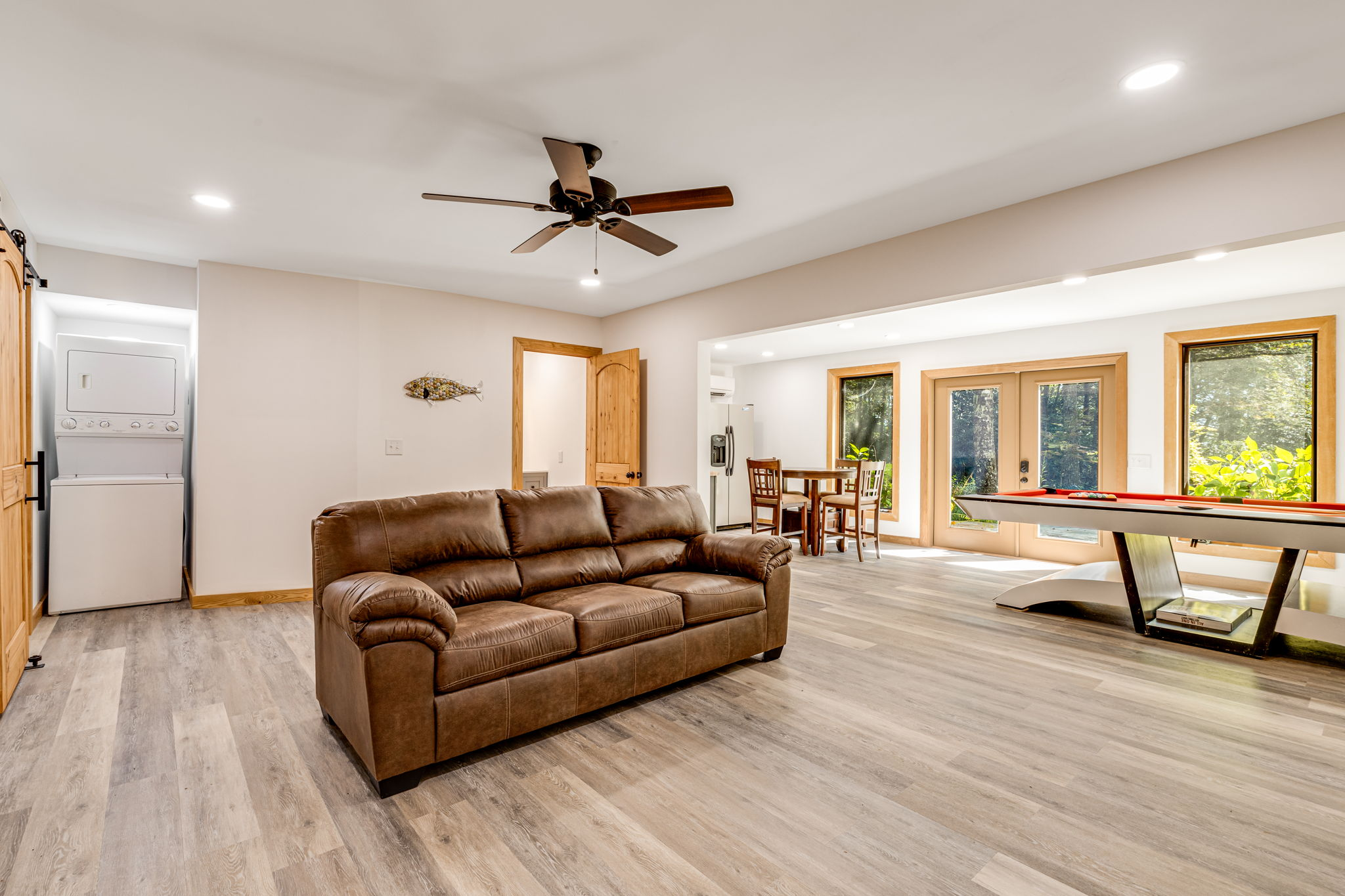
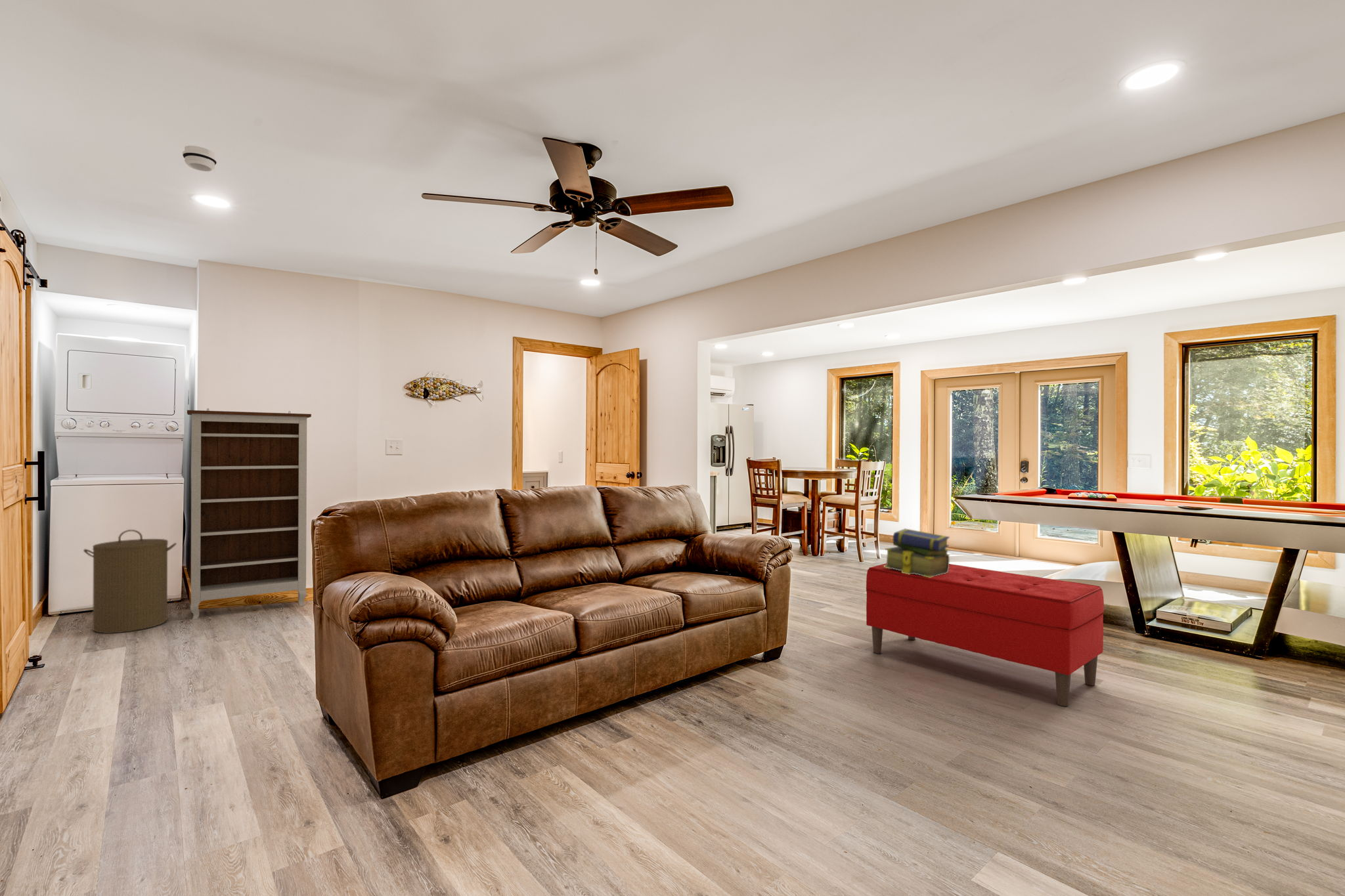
+ bench [866,563,1105,707]
+ bookshelf [187,408,312,620]
+ smoke detector [182,145,217,172]
+ stack of books [884,528,951,578]
+ laundry hamper [83,529,177,634]
